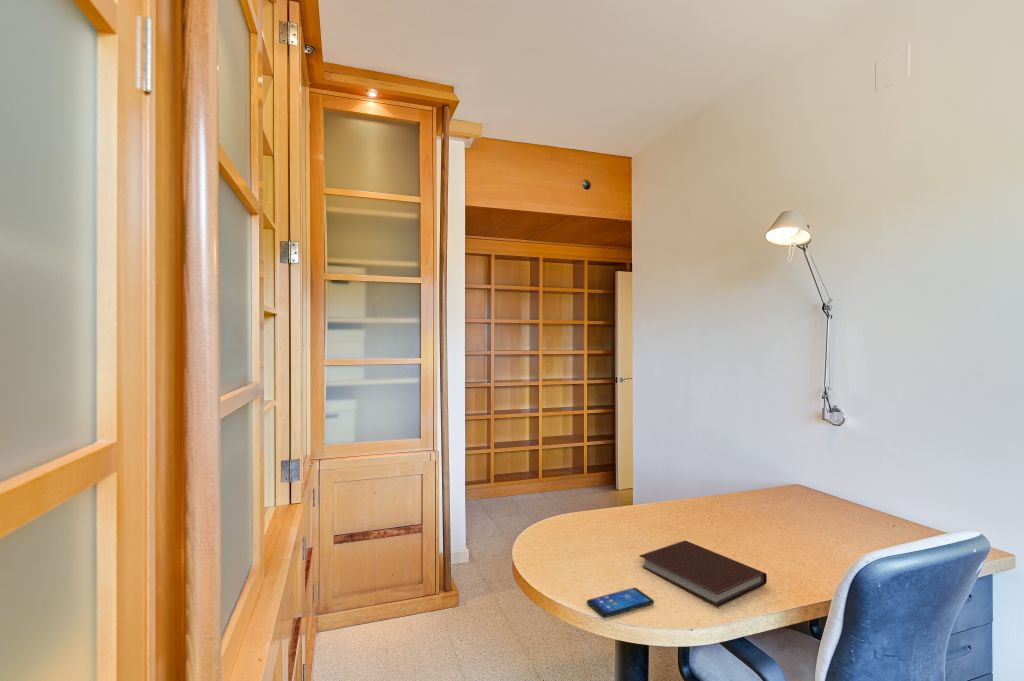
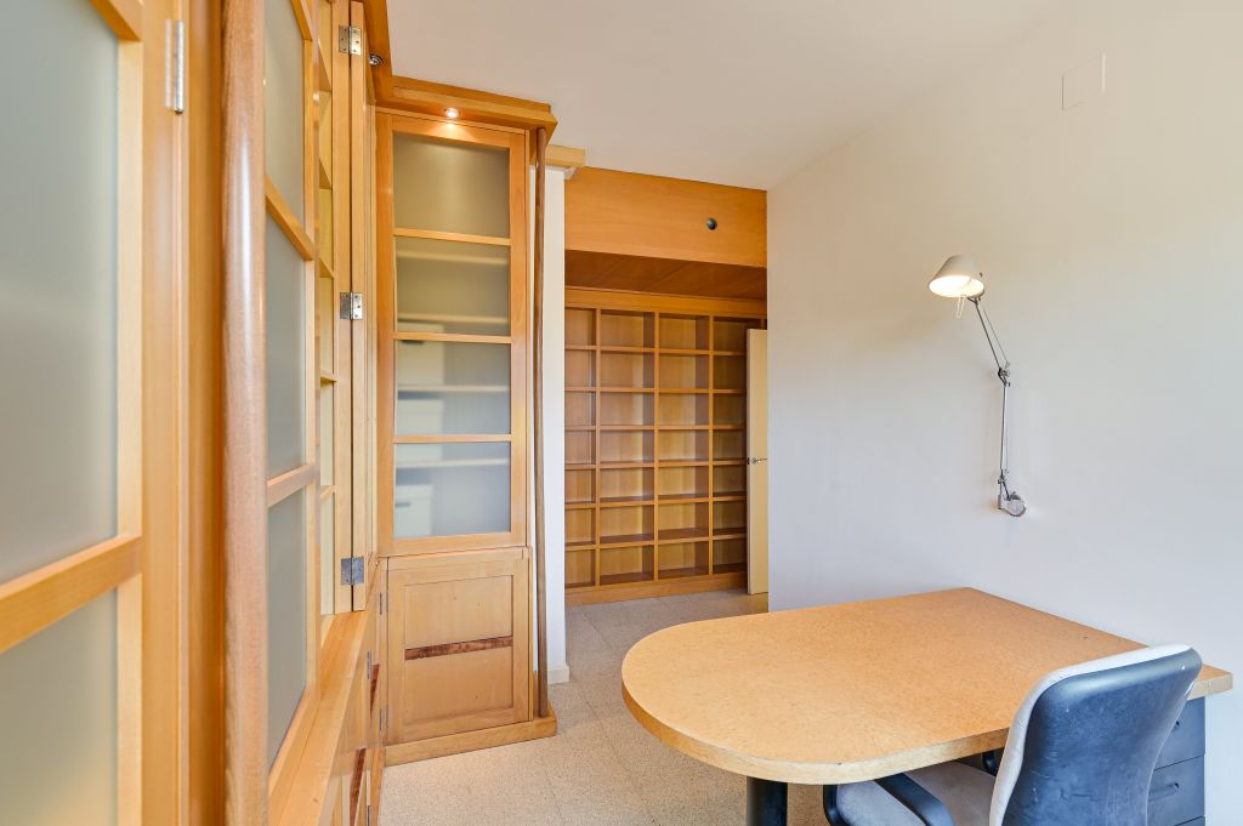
- smartphone [586,587,655,619]
- notebook [639,540,768,608]
